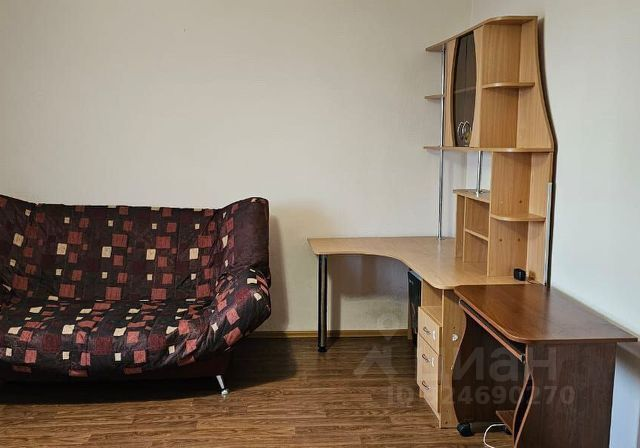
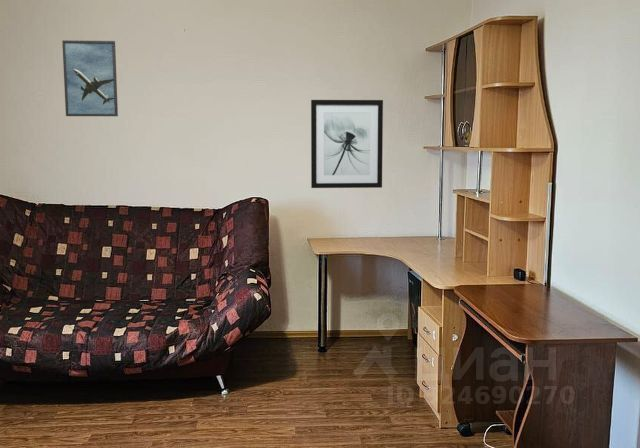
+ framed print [61,39,119,117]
+ wall art [310,99,384,189]
